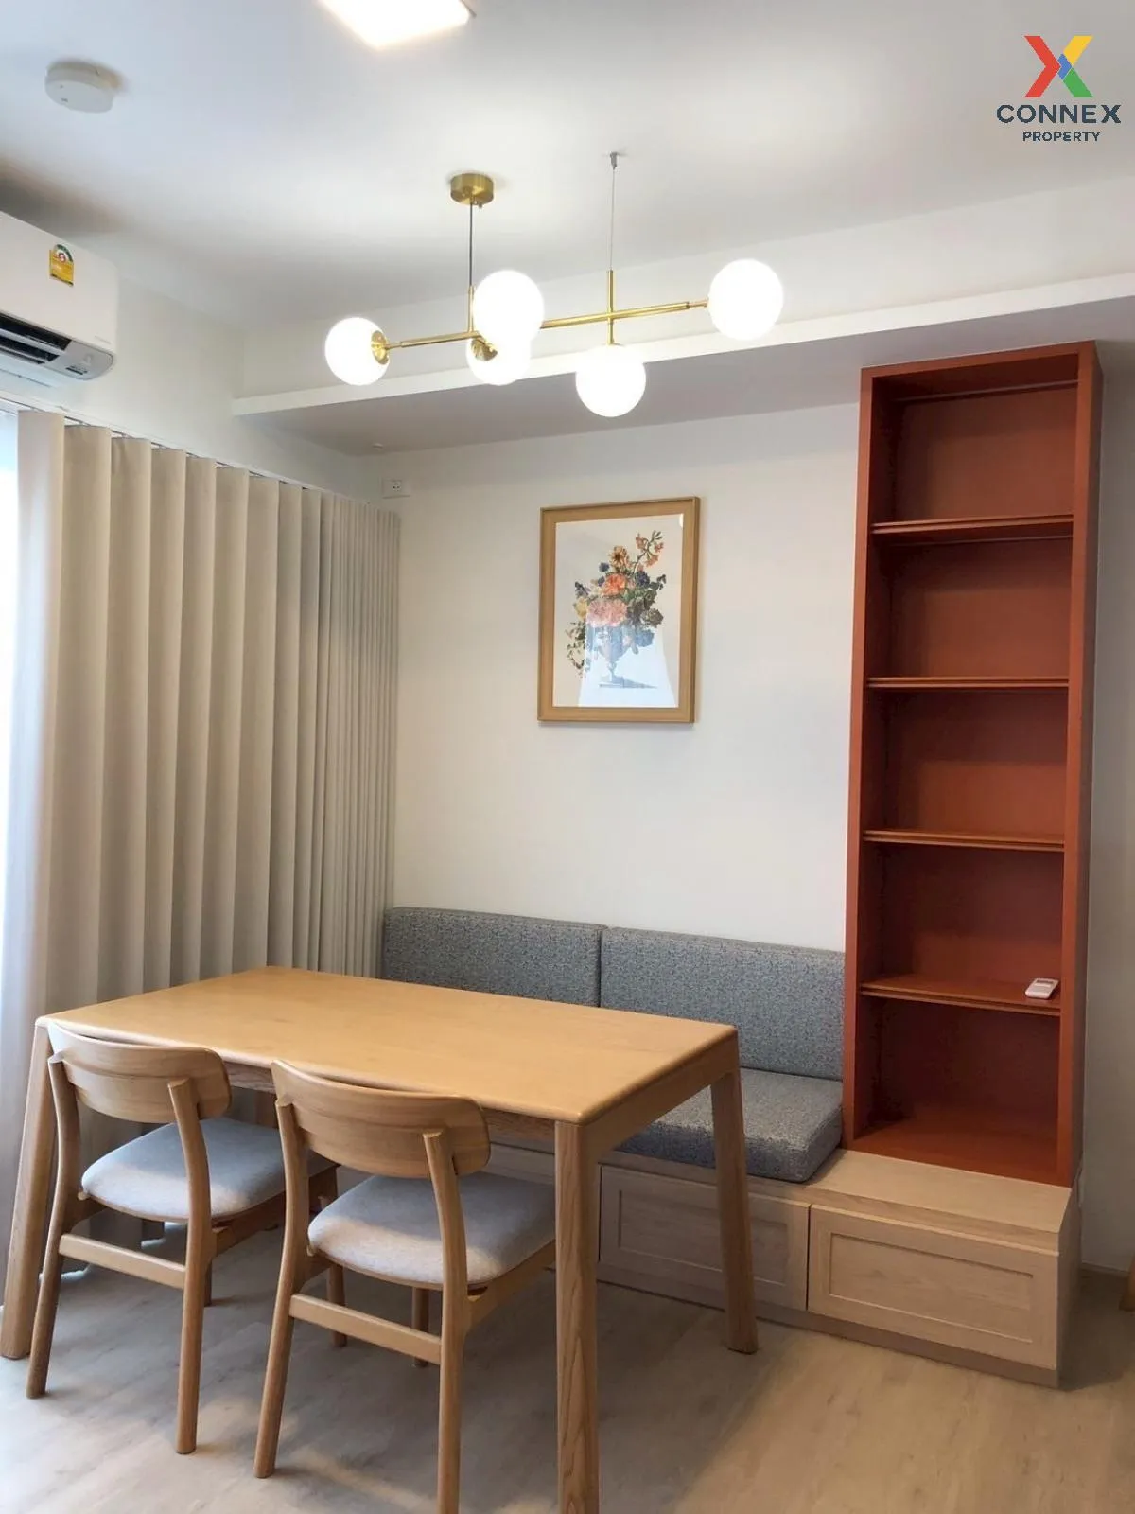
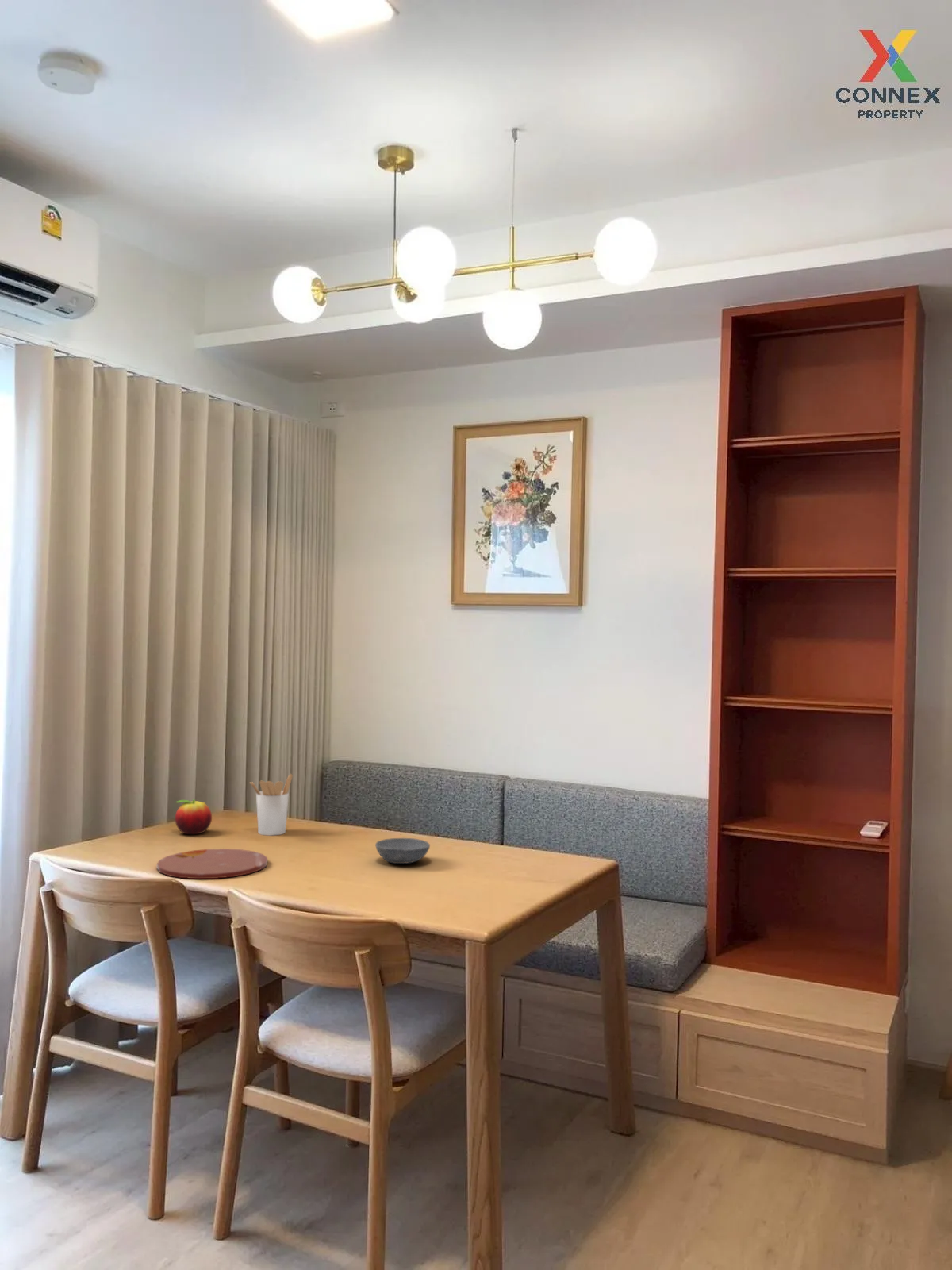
+ utensil holder [249,773,294,837]
+ plate [156,848,268,879]
+ fruit [175,799,213,835]
+ bowl [374,837,431,864]
